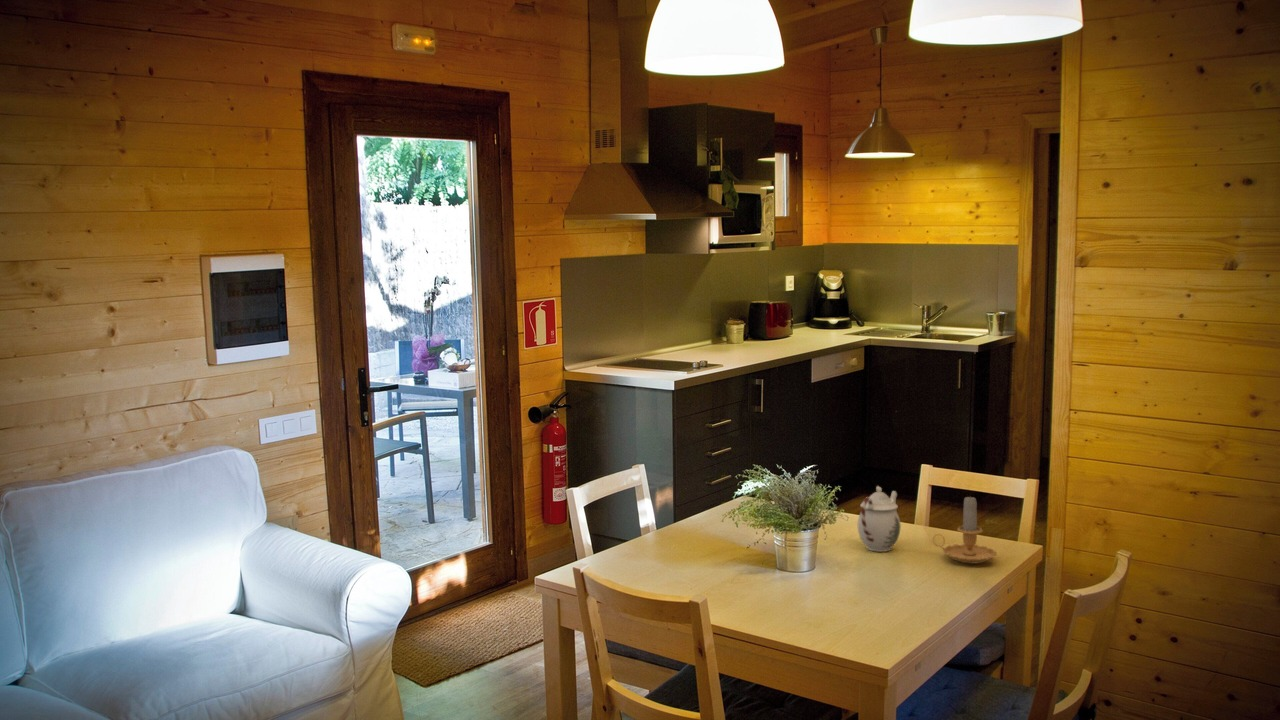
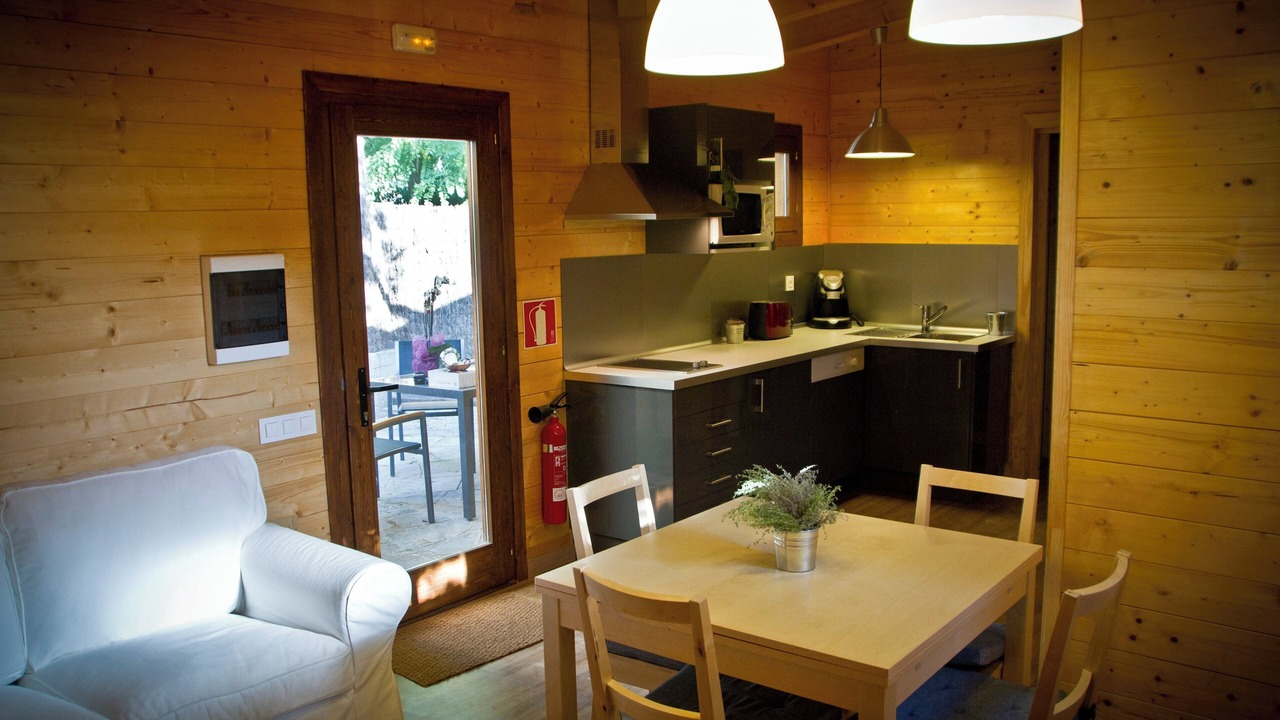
- teapot [857,485,902,553]
- candle [932,494,998,564]
